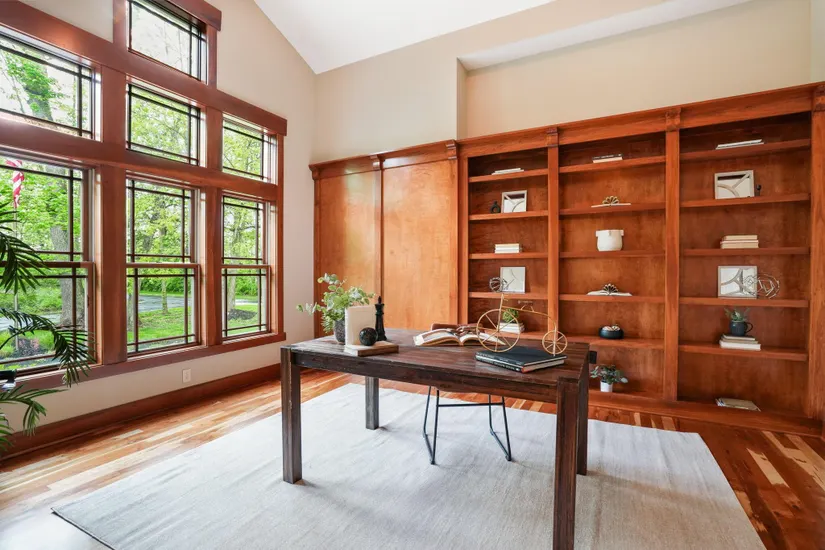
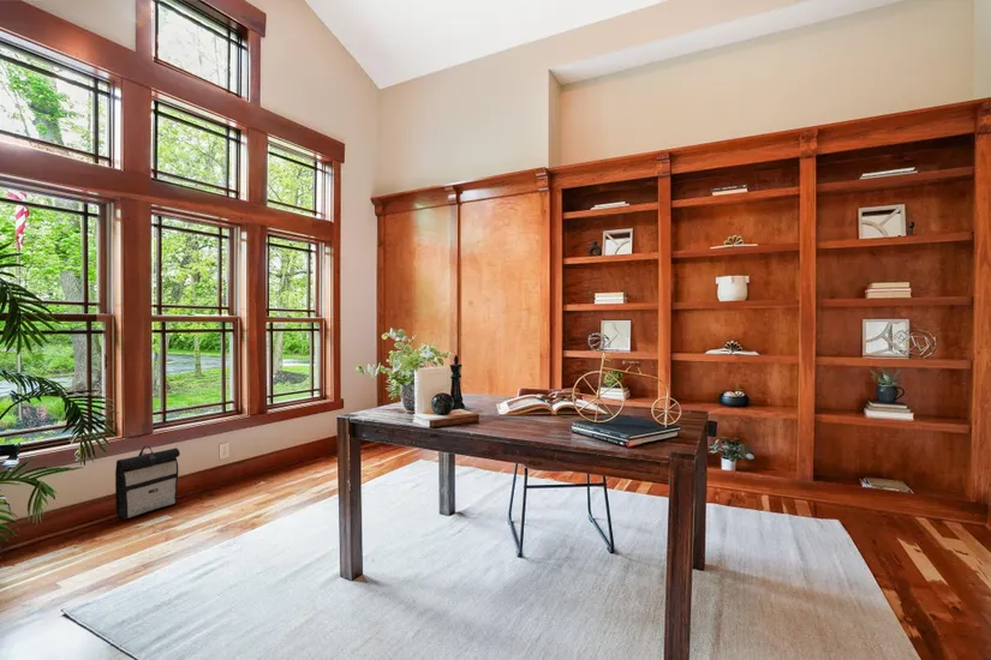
+ backpack [114,444,181,521]
